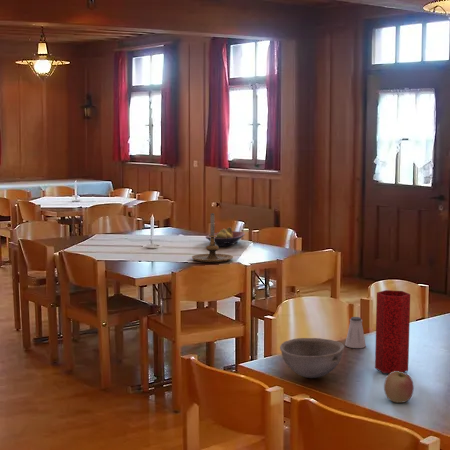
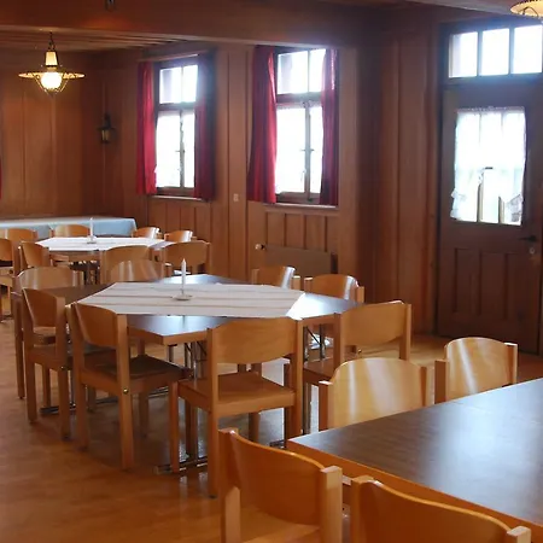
- saltshaker [344,316,367,349]
- bowl [279,337,345,379]
- fruit bowl [205,226,246,247]
- candle holder [191,212,234,263]
- vase [374,289,411,374]
- apple [383,371,415,404]
